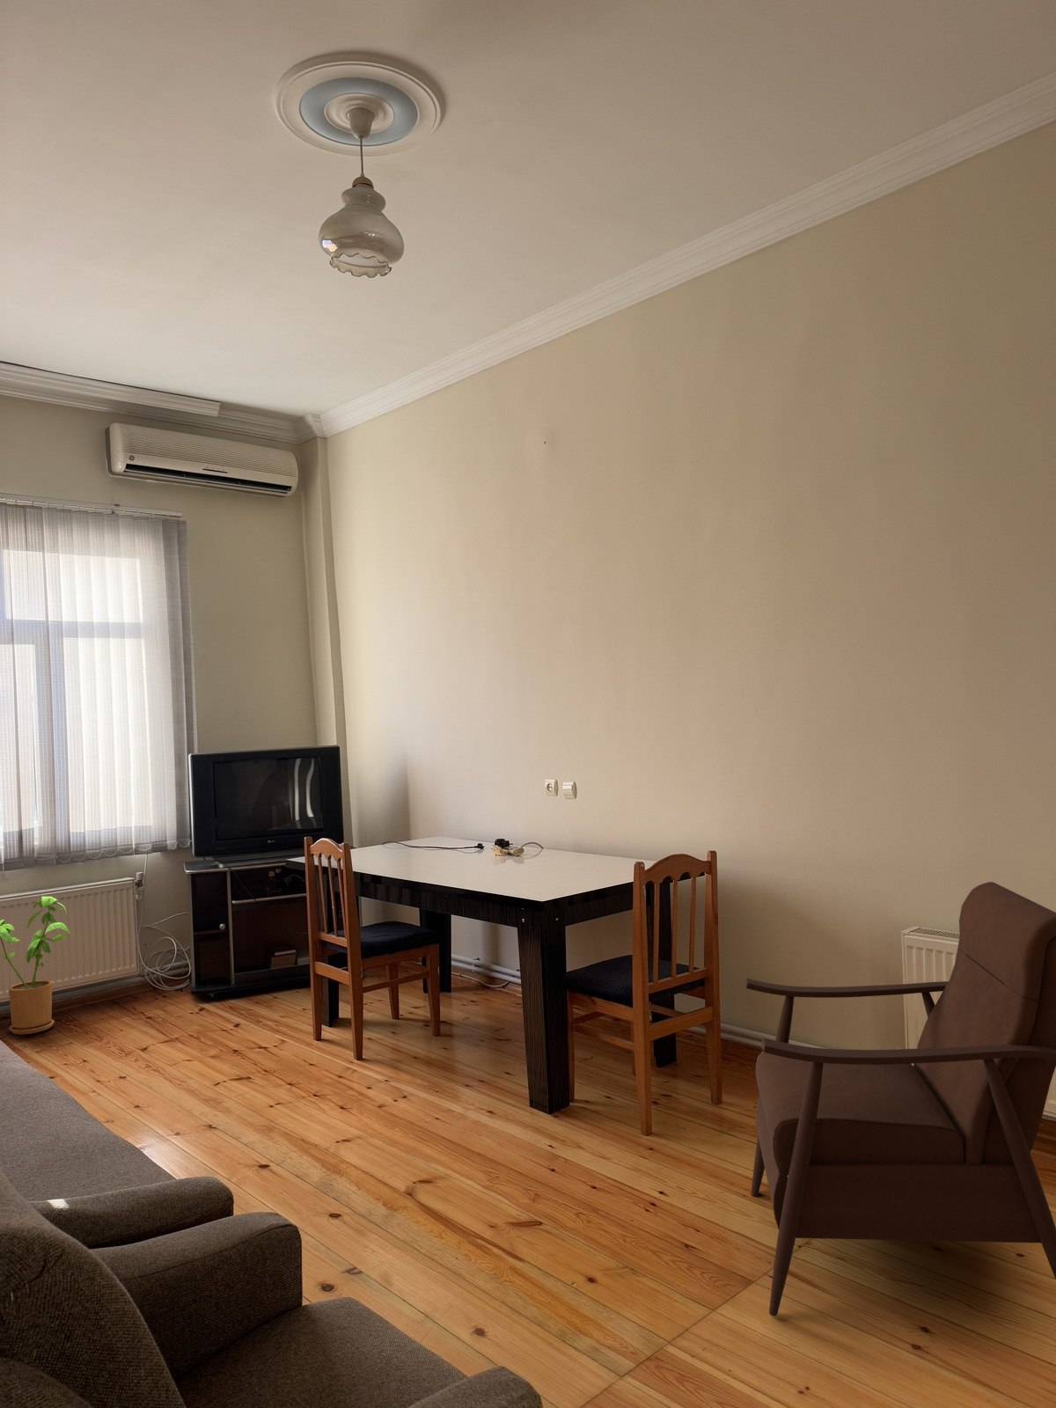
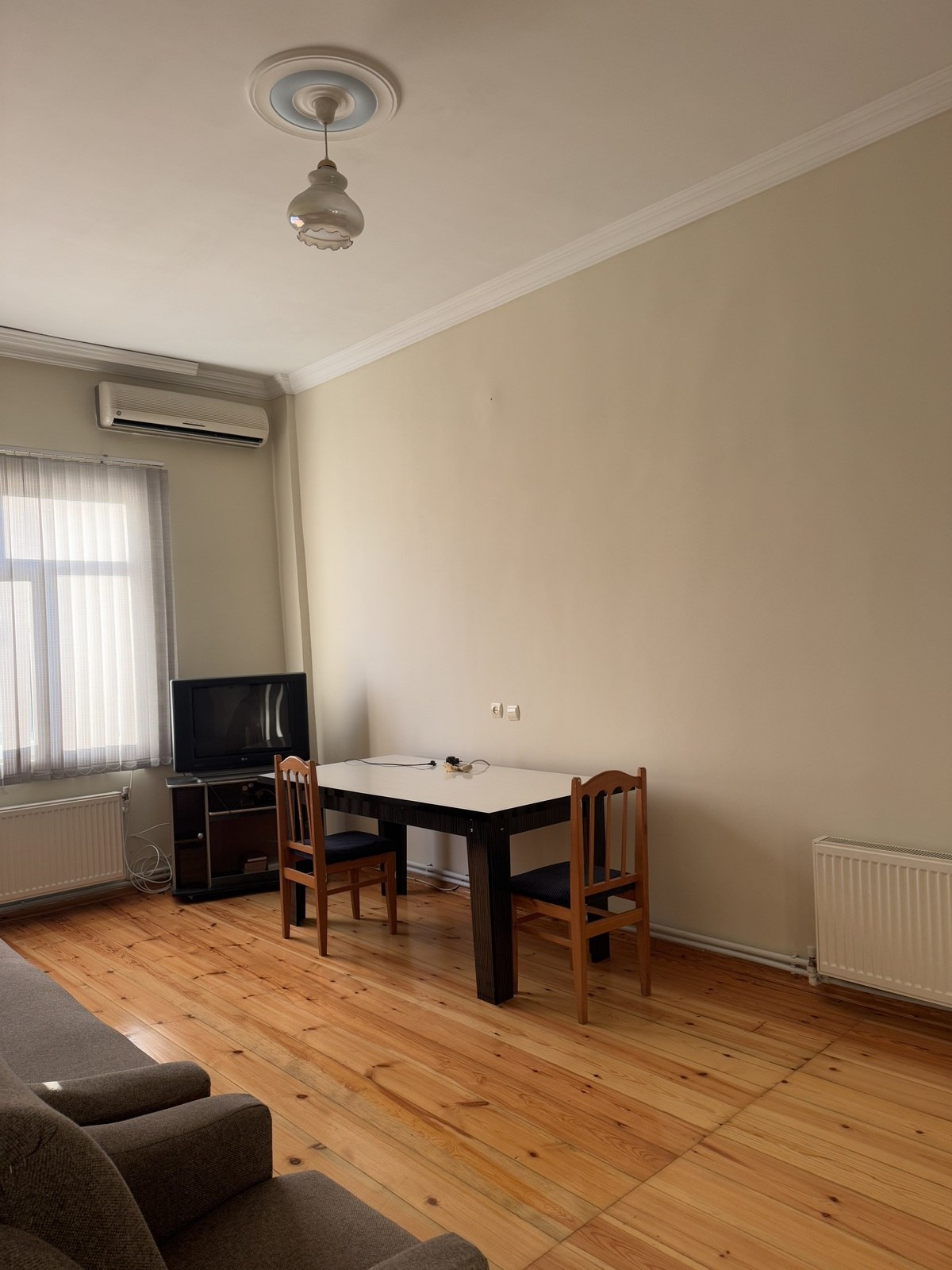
- armchair [743,881,1056,1317]
- house plant [0,896,72,1035]
